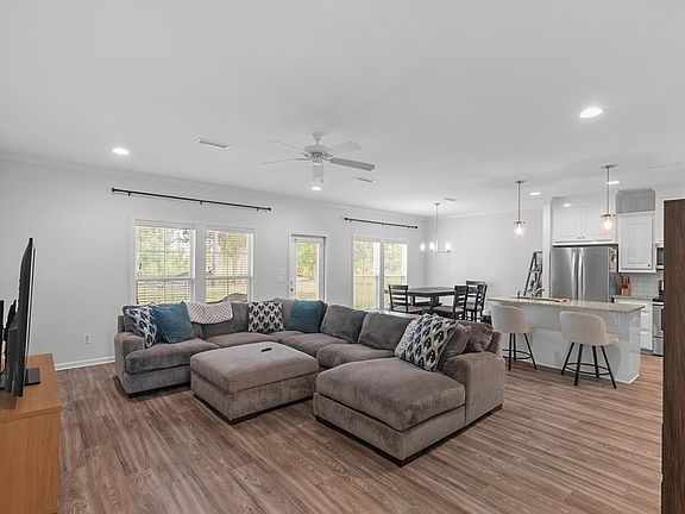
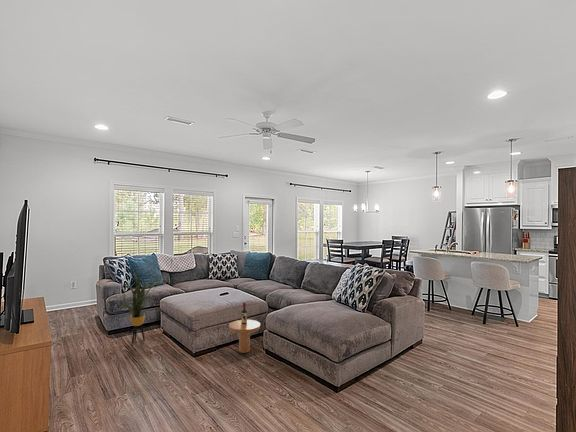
+ house plant [118,273,165,343]
+ side table [228,302,261,354]
